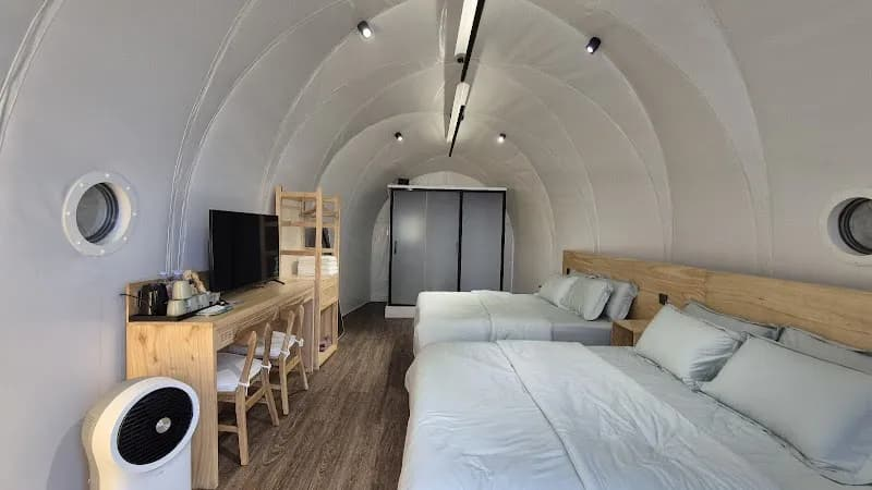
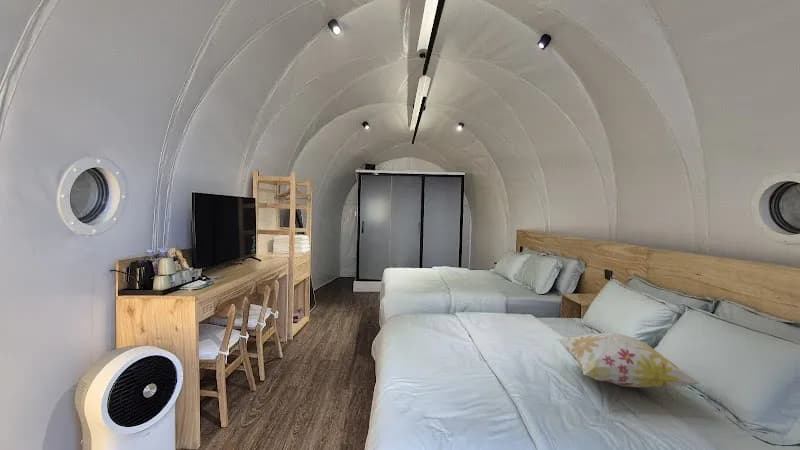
+ decorative pillow [555,332,701,388]
